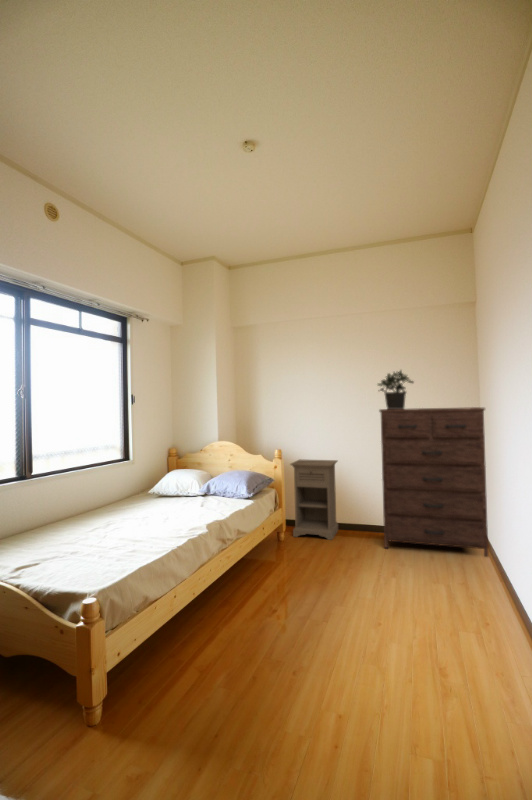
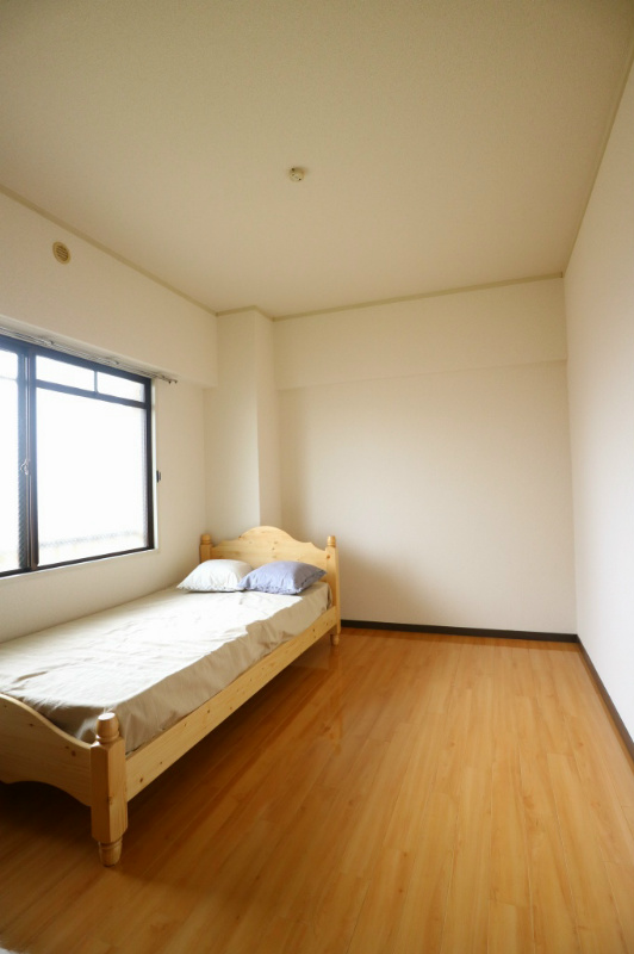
- potted plant [376,369,415,409]
- dresser [378,406,489,558]
- nightstand [289,459,339,541]
